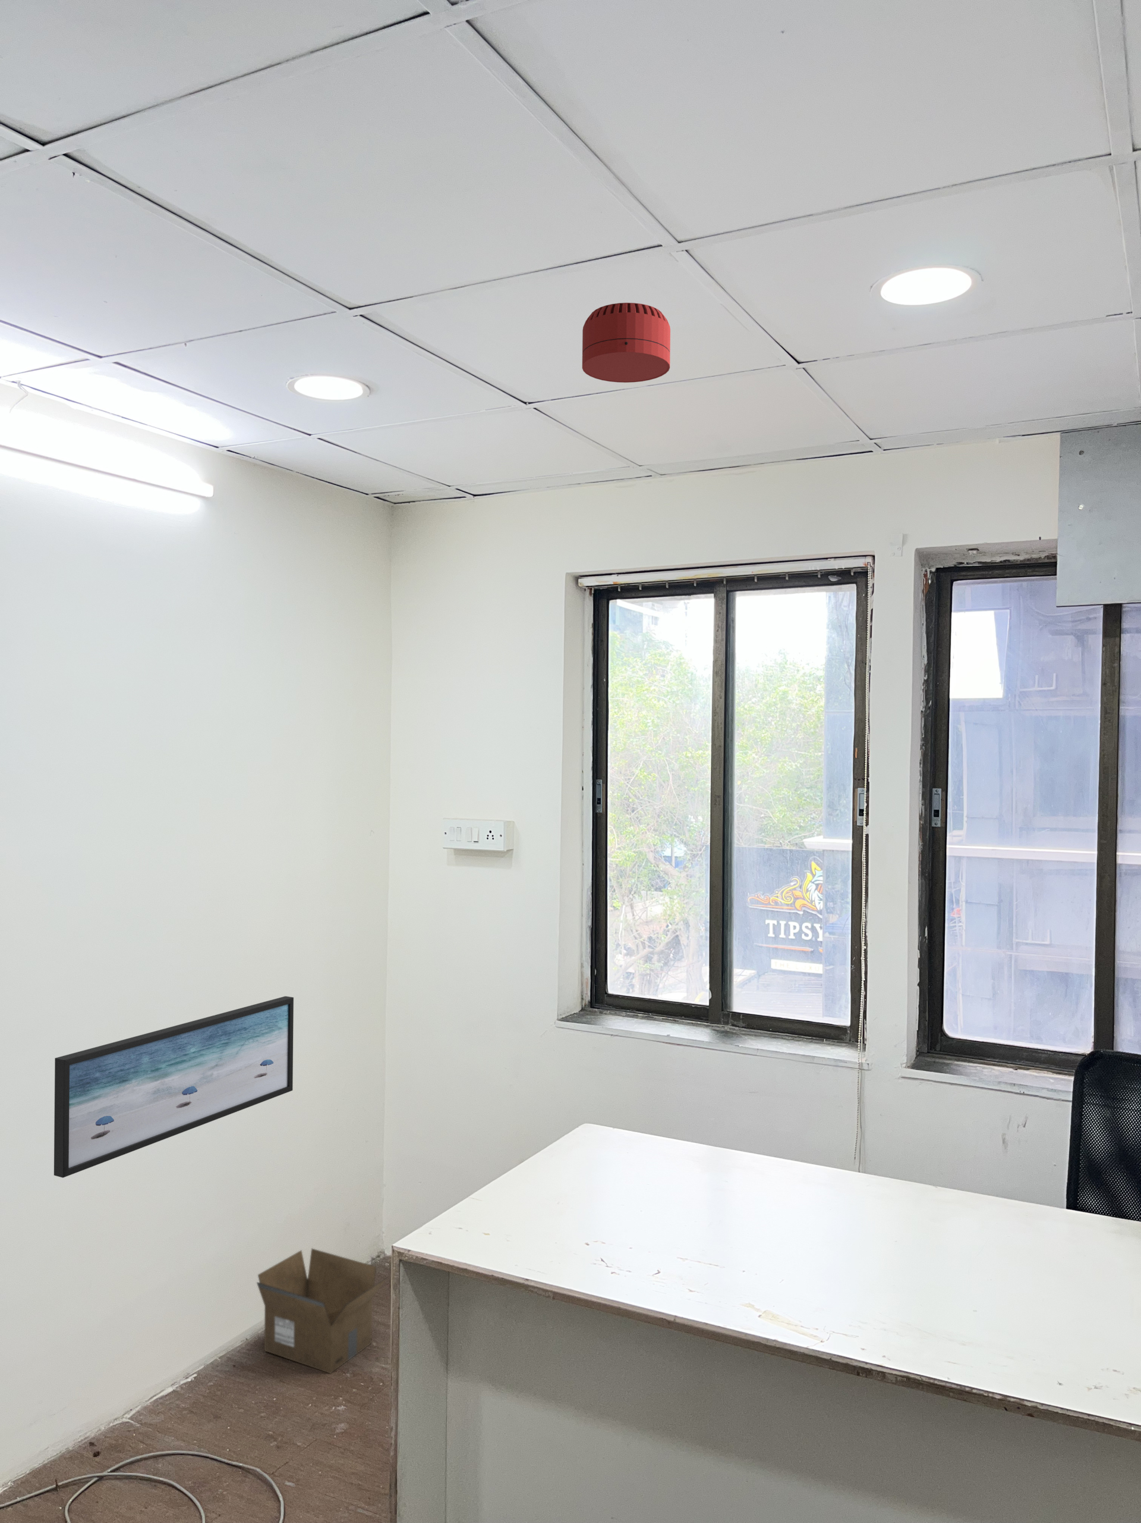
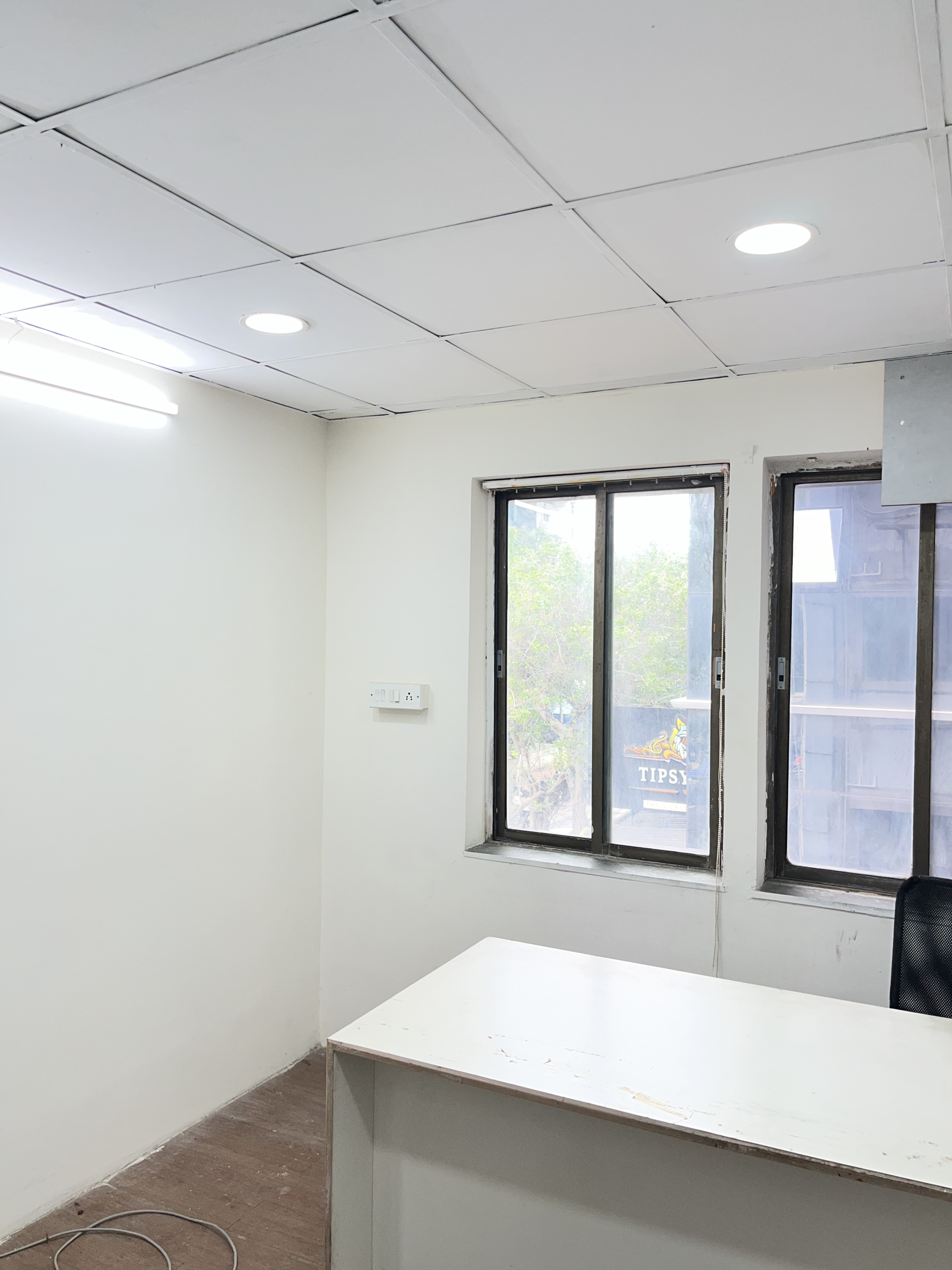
- smoke detector [581,302,671,383]
- wall art [54,995,294,1179]
- cardboard box [256,1248,388,1374]
